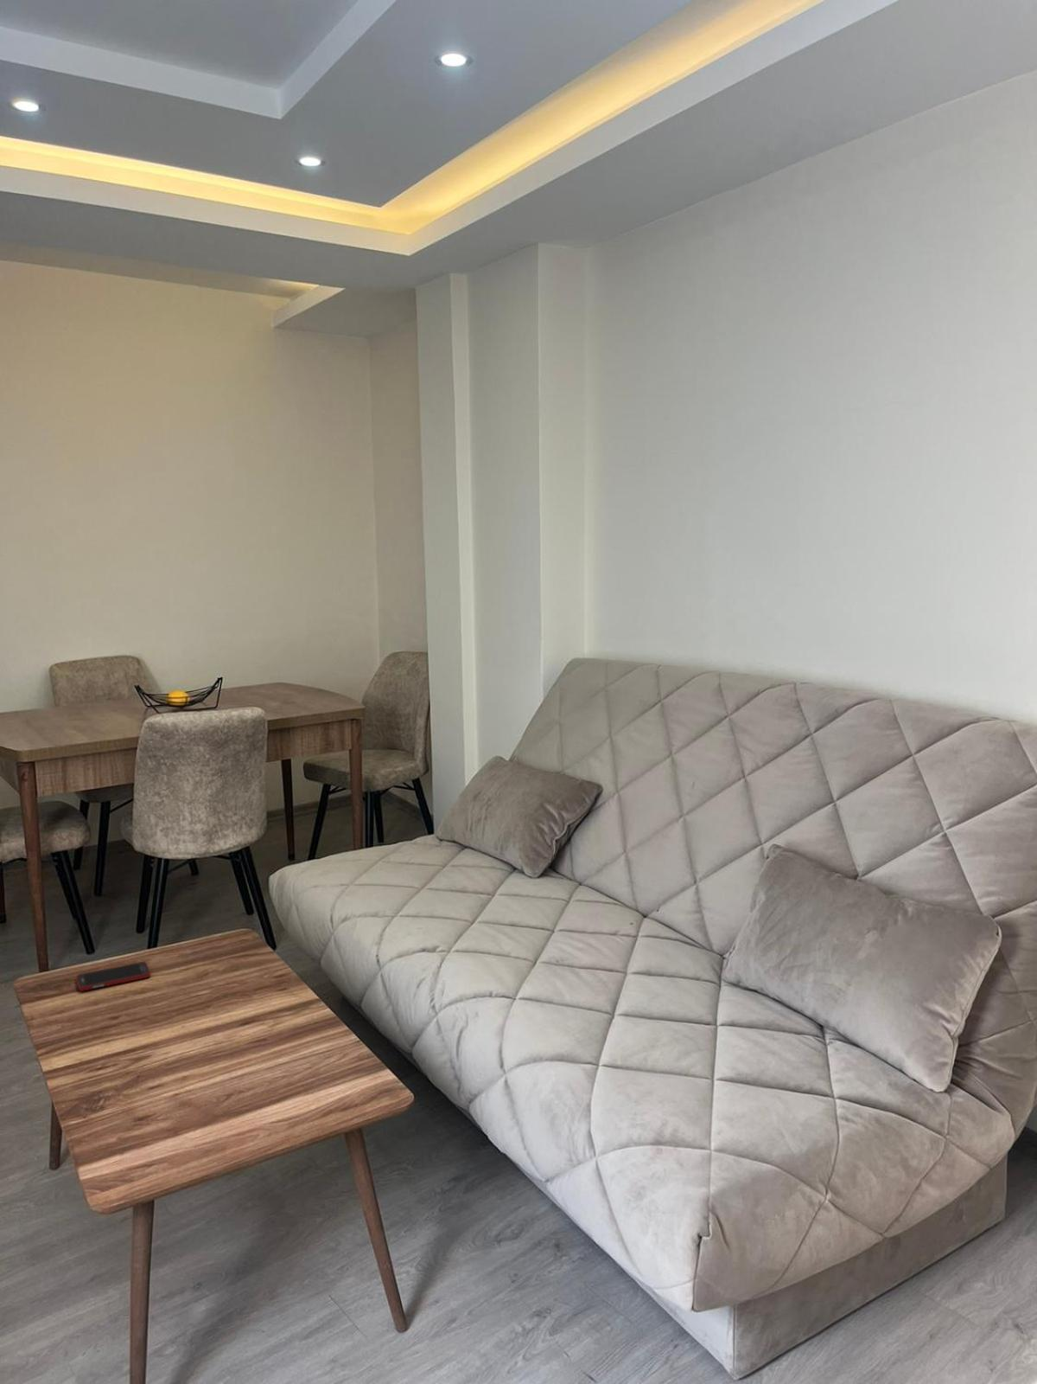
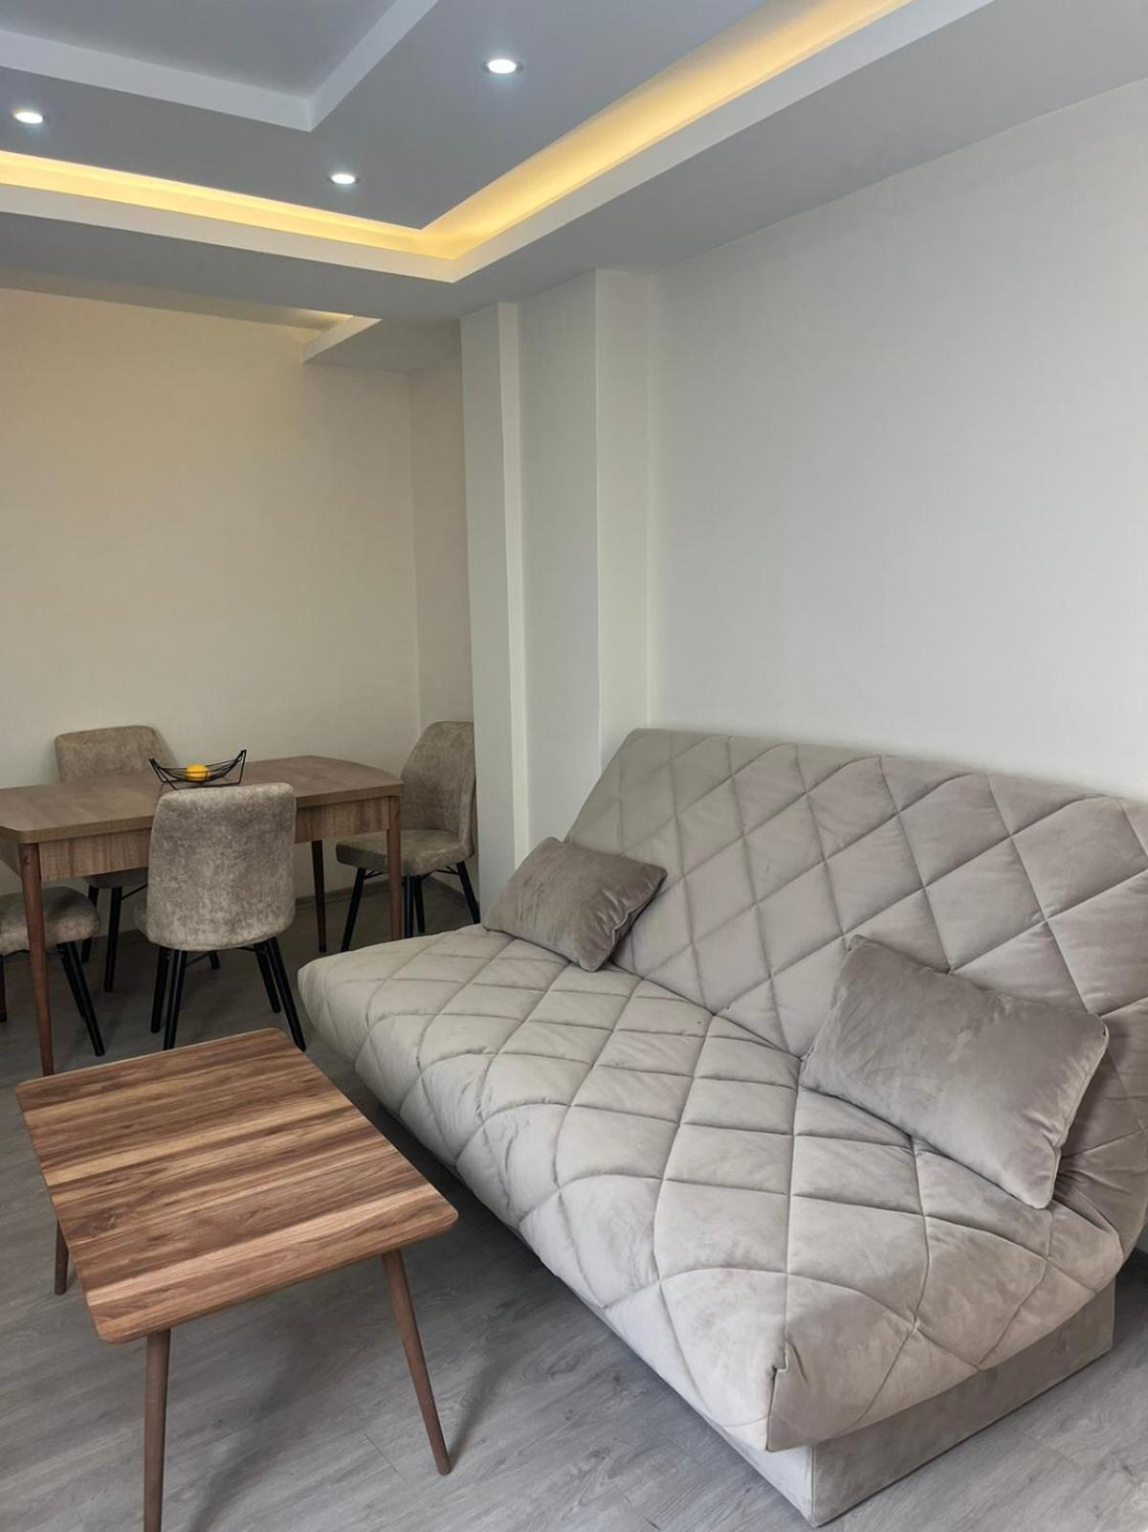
- cell phone [75,961,151,992]
